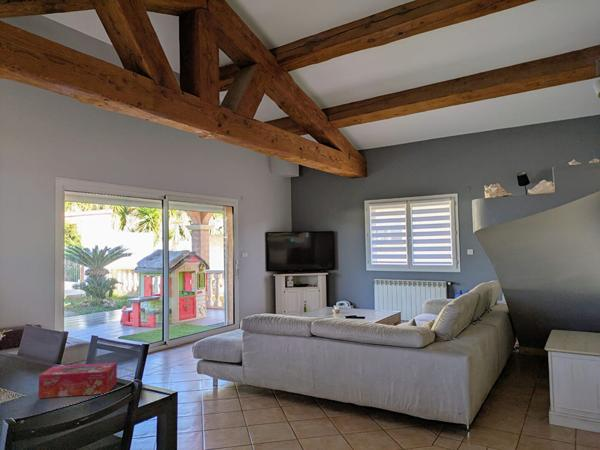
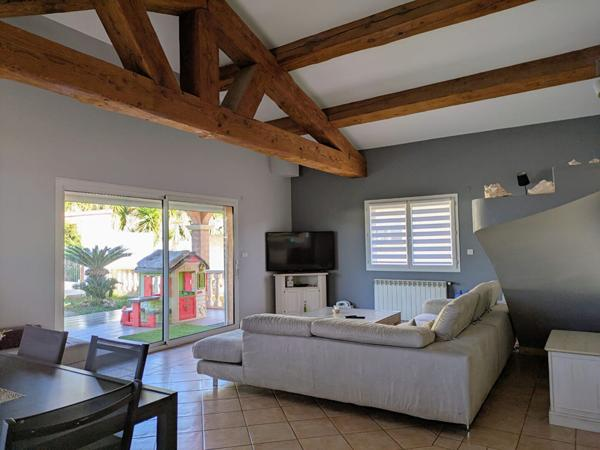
- tissue box [38,362,118,399]
